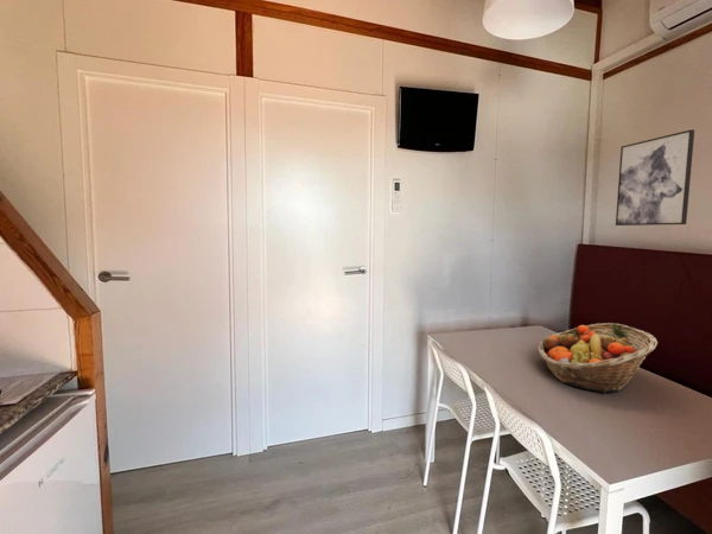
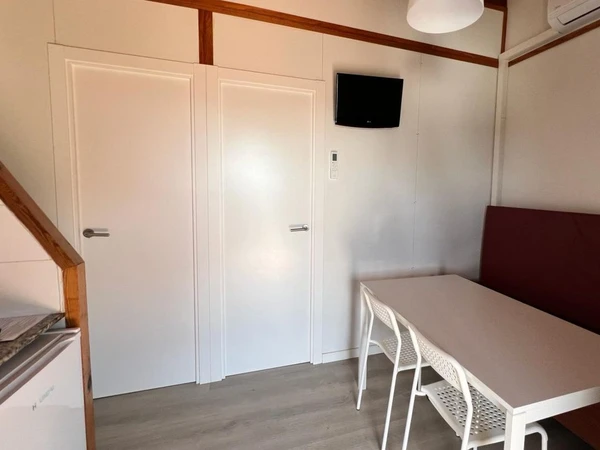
- wall art [615,128,695,227]
- fruit basket [536,322,659,394]
